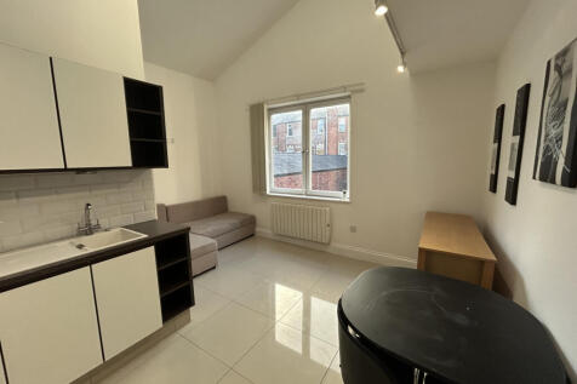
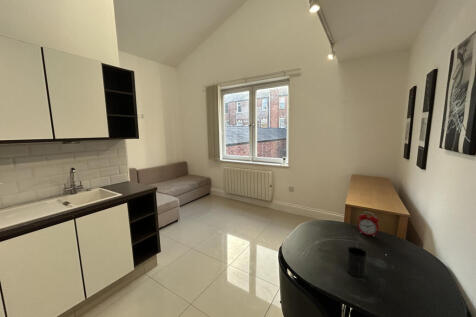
+ mug [345,246,368,278]
+ alarm clock [357,211,380,237]
